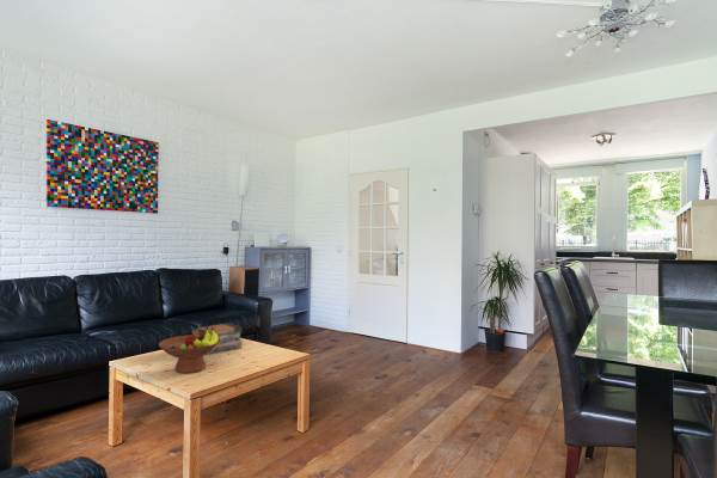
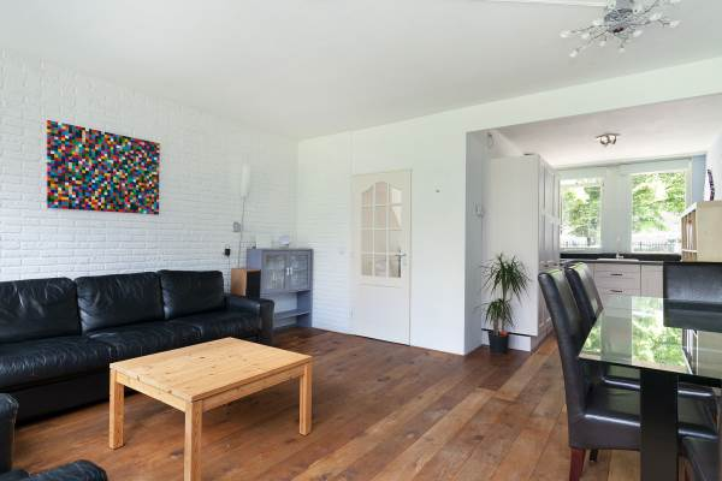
- fruit bowl [158,325,221,374]
- book stack [190,321,244,356]
